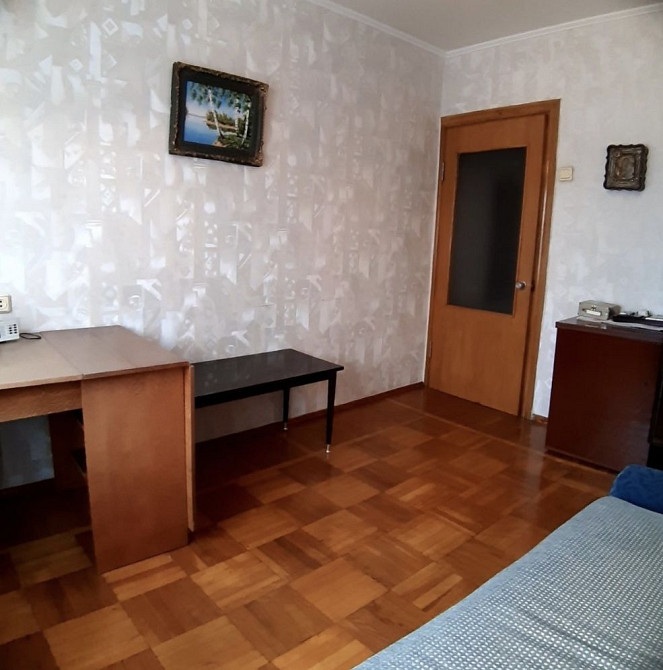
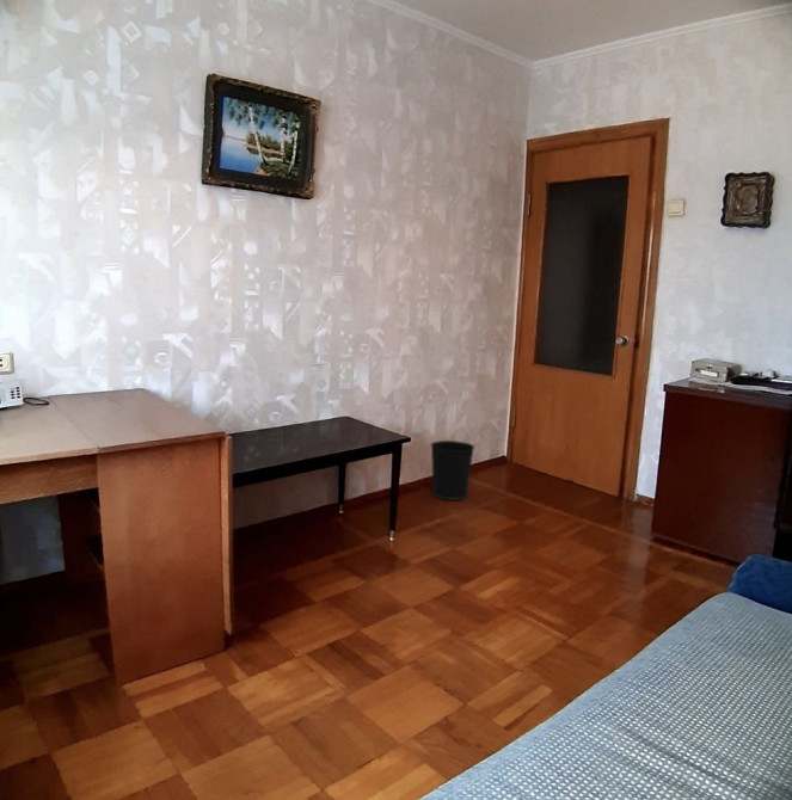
+ wastebasket [429,439,475,501]
